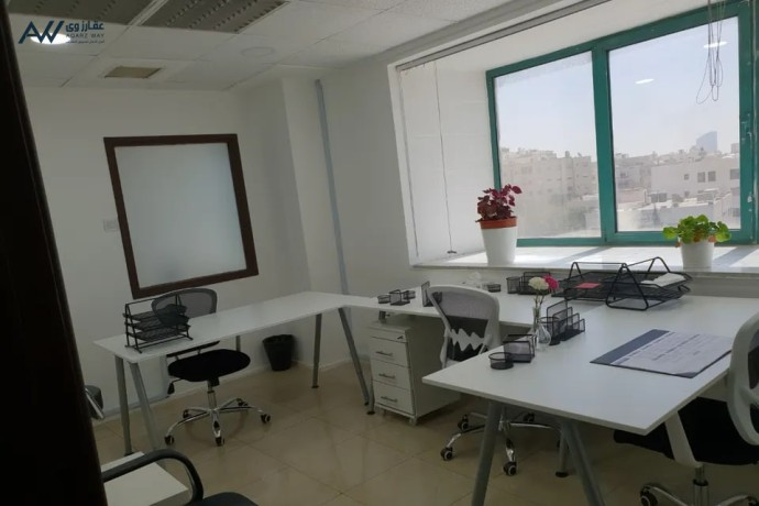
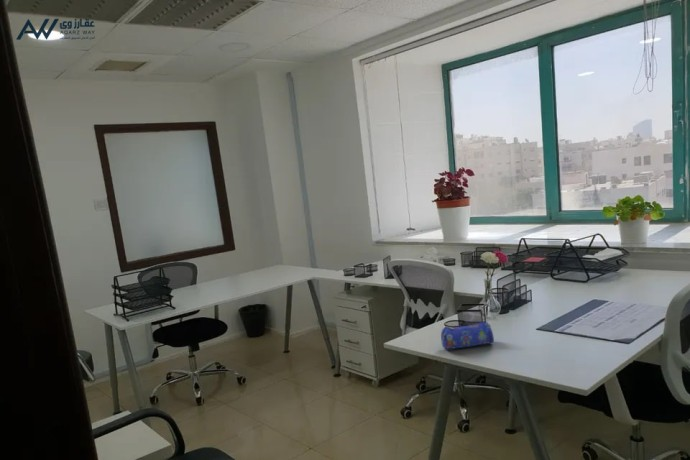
+ pencil case [440,321,495,350]
